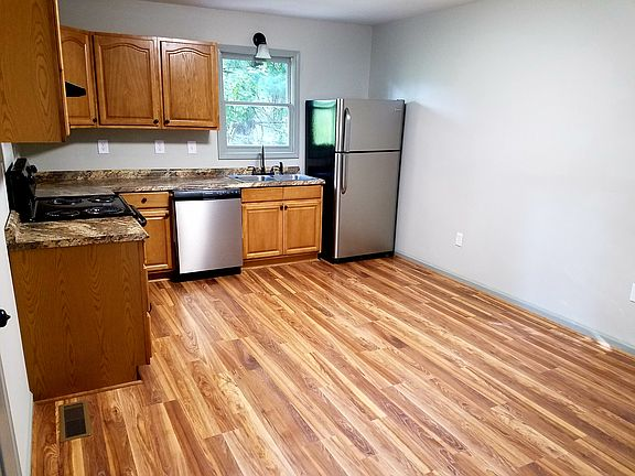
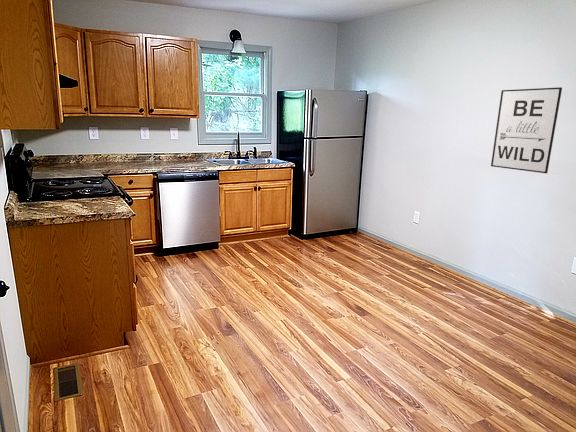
+ wall art [490,86,563,174]
